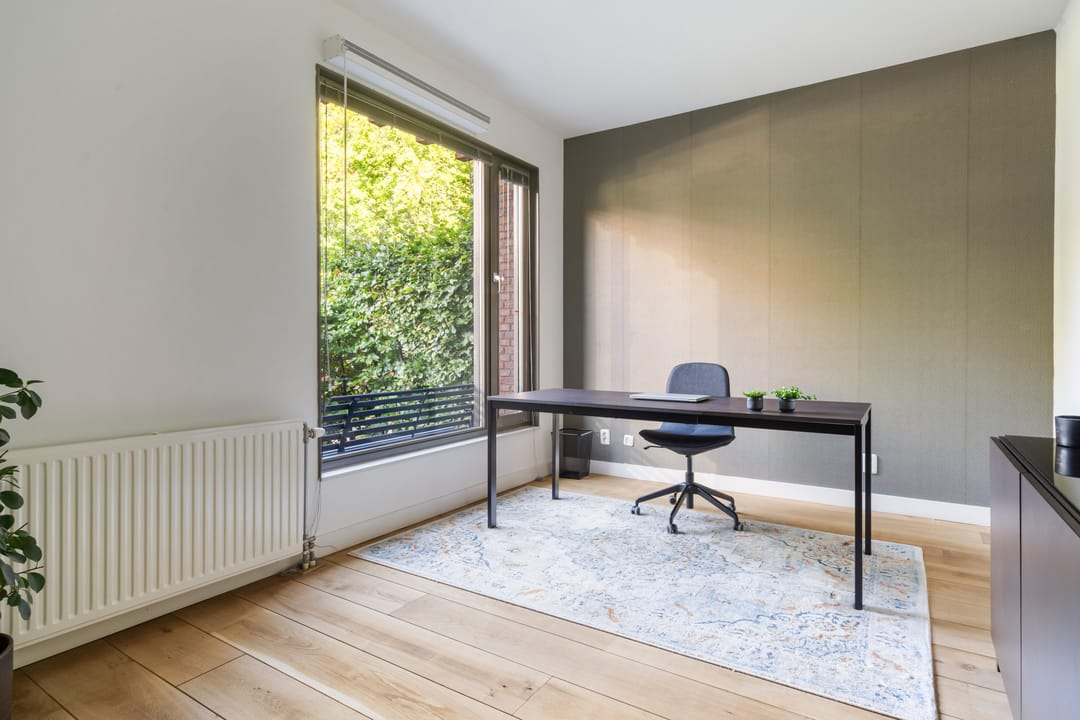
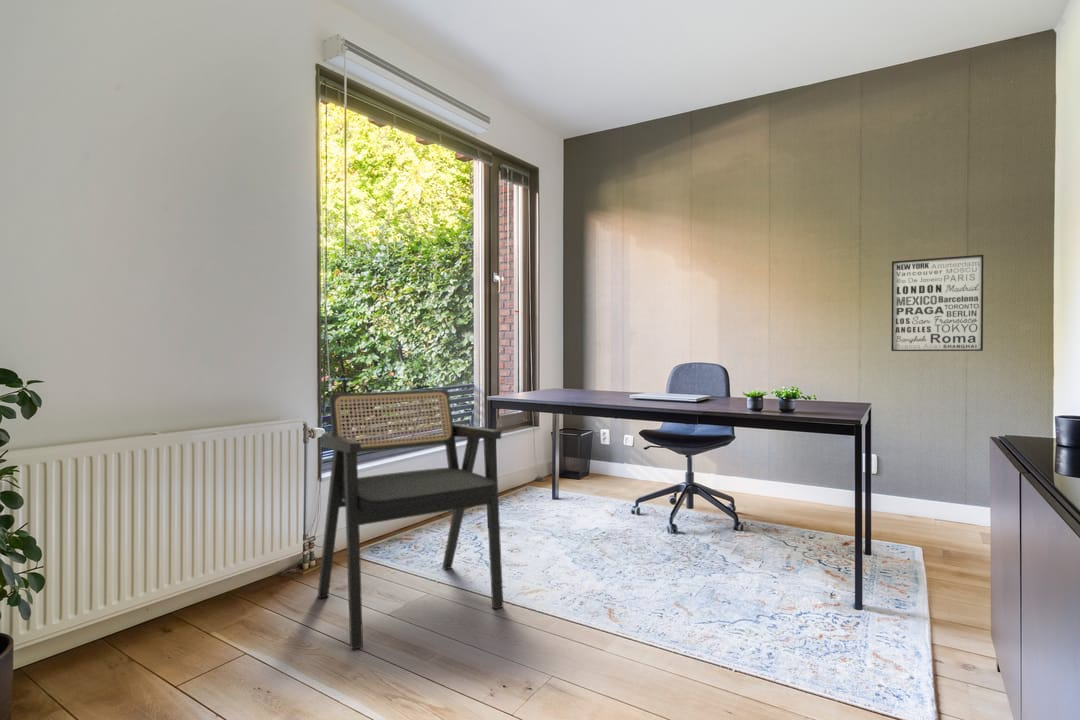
+ wall art [890,254,984,352]
+ armchair [317,388,504,650]
